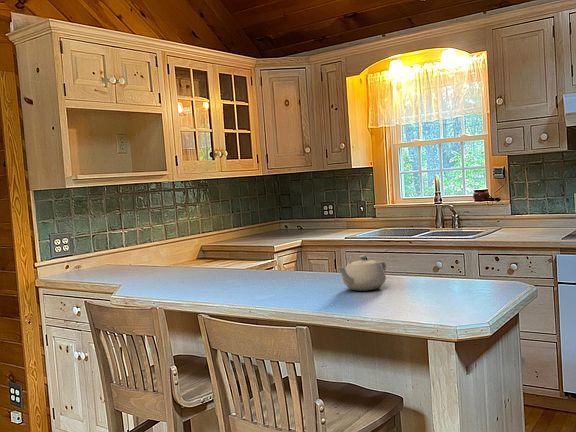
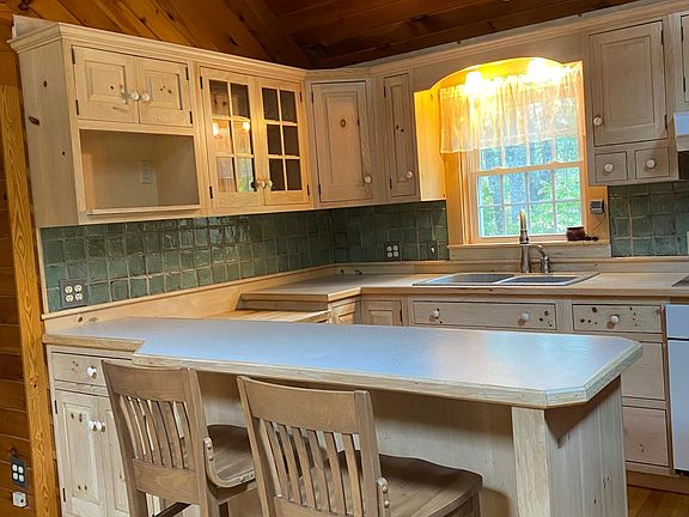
- teapot [336,254,387,292]
